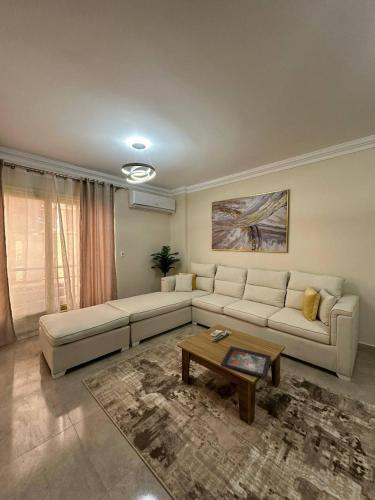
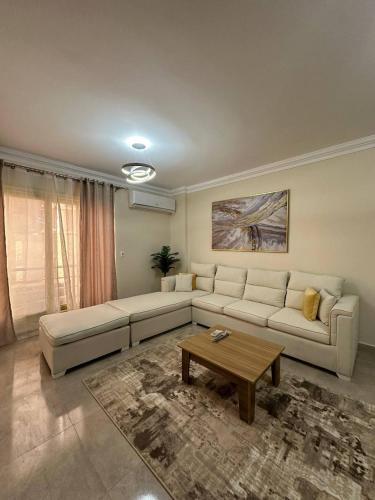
- decorative tray [220,345,272,379]
